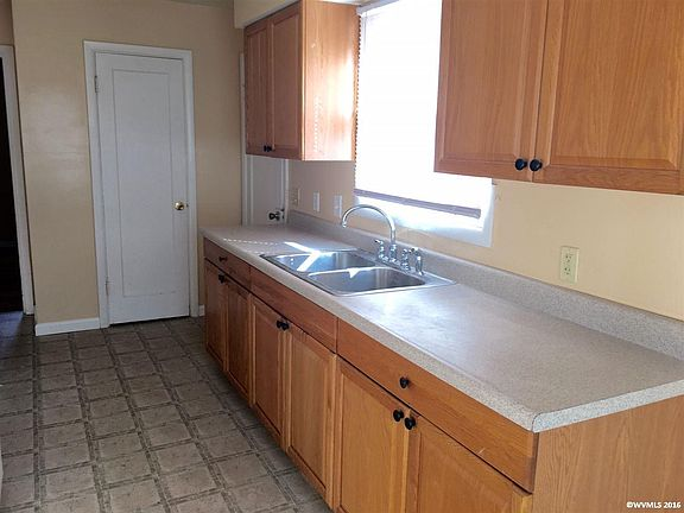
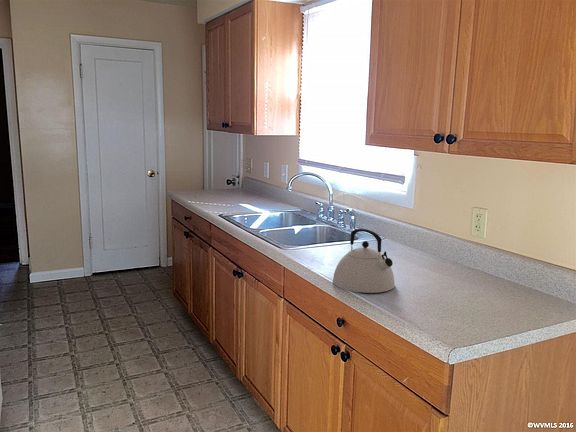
+ kettle [332,228,396,294]
